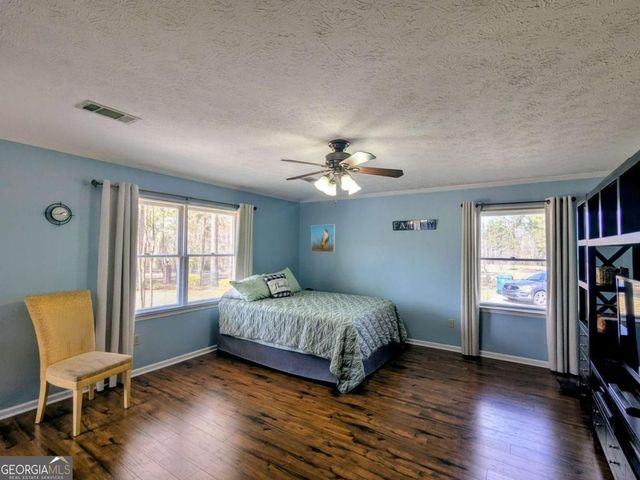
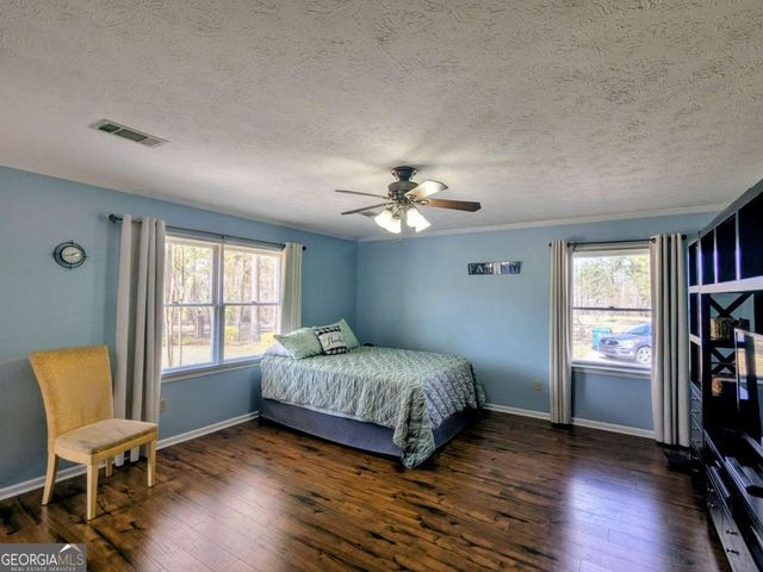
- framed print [310,223,336,253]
